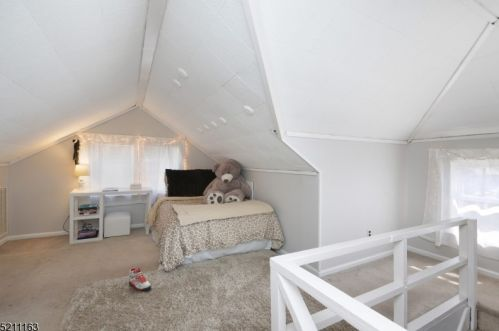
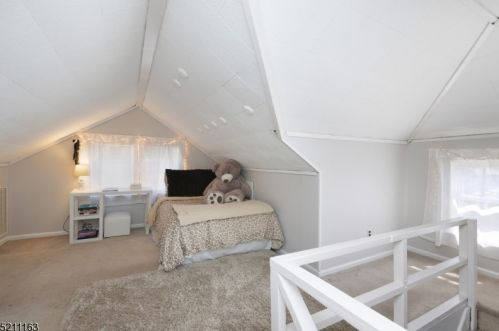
- sneaker [128,267,152,291]
